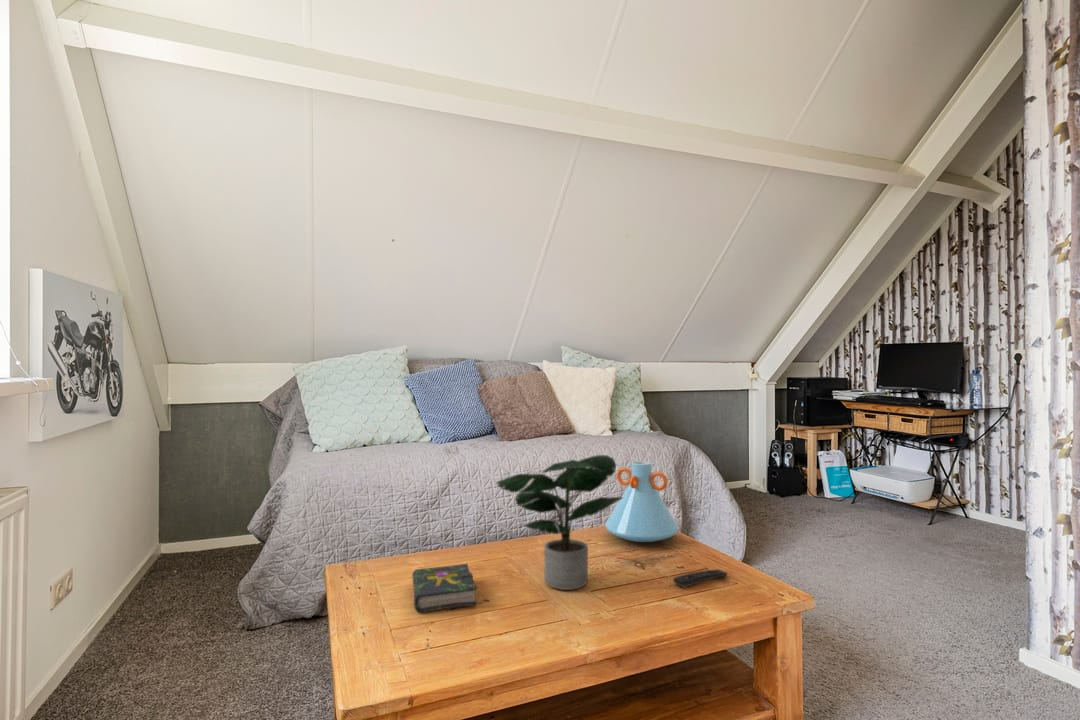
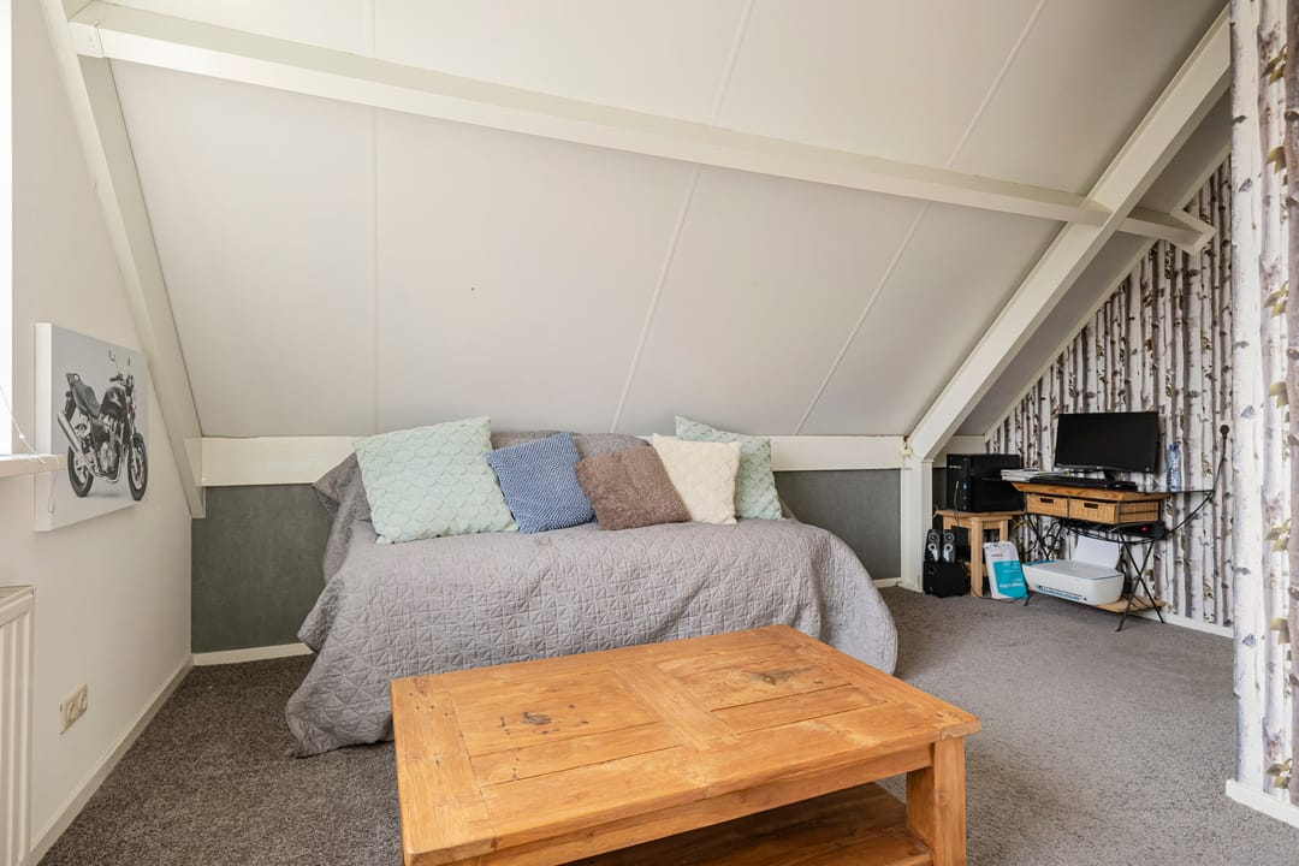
- book [411,563,477,614]
- vase [604,460,679,543]
- potted plant [495,454,623,591]
- remote control [672,568,729,589]
